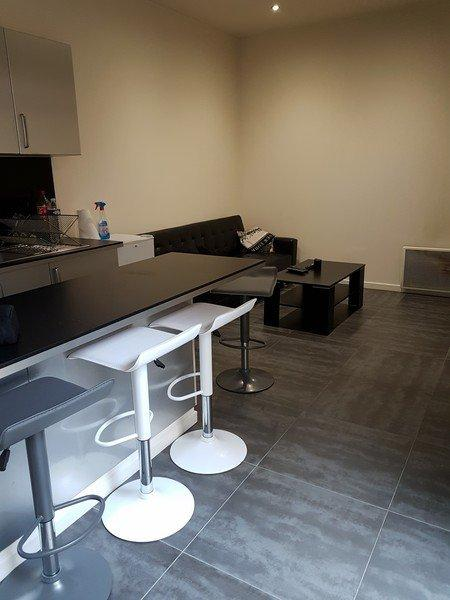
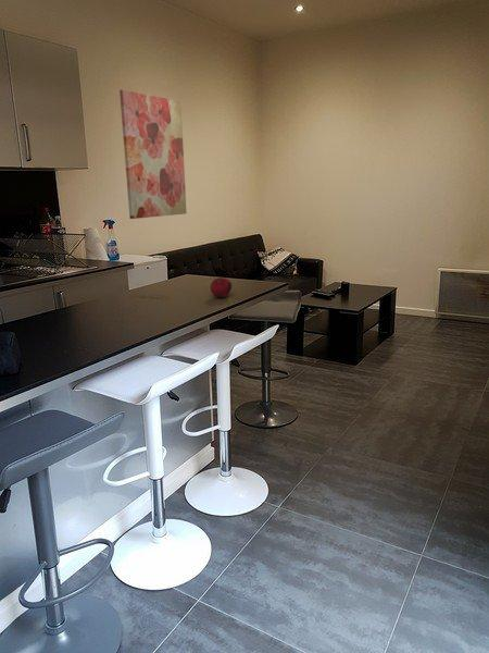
+ fruit [209,276,233,298]
+ wall art [118,88,188,220]
